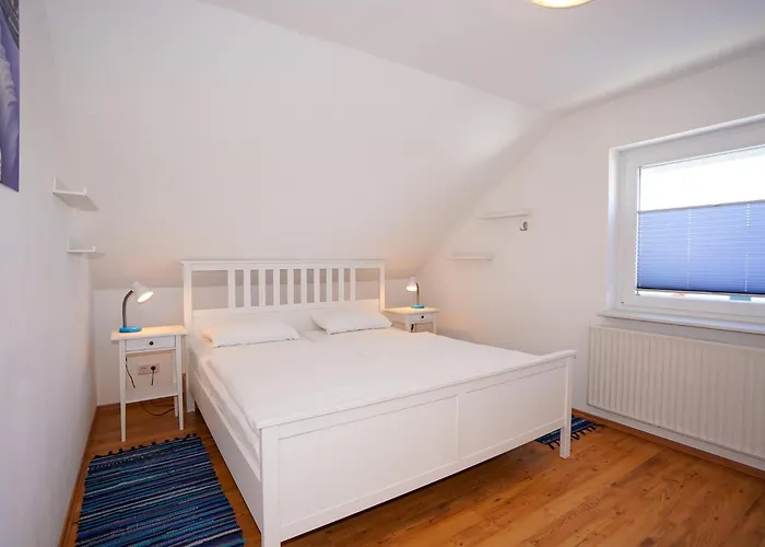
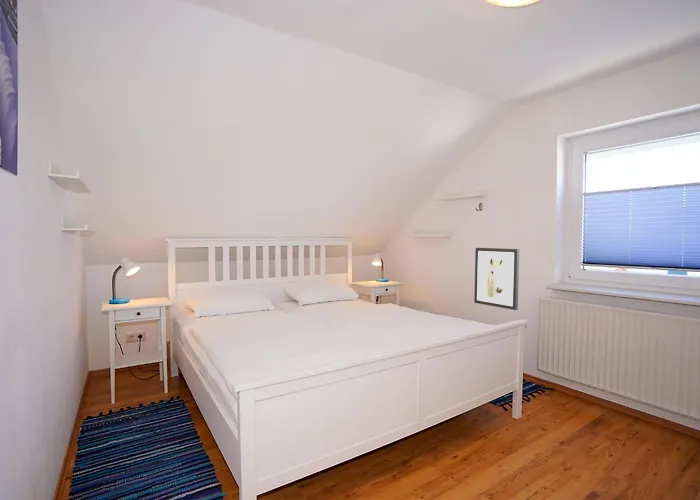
+ wall art [473,247,520,311]
